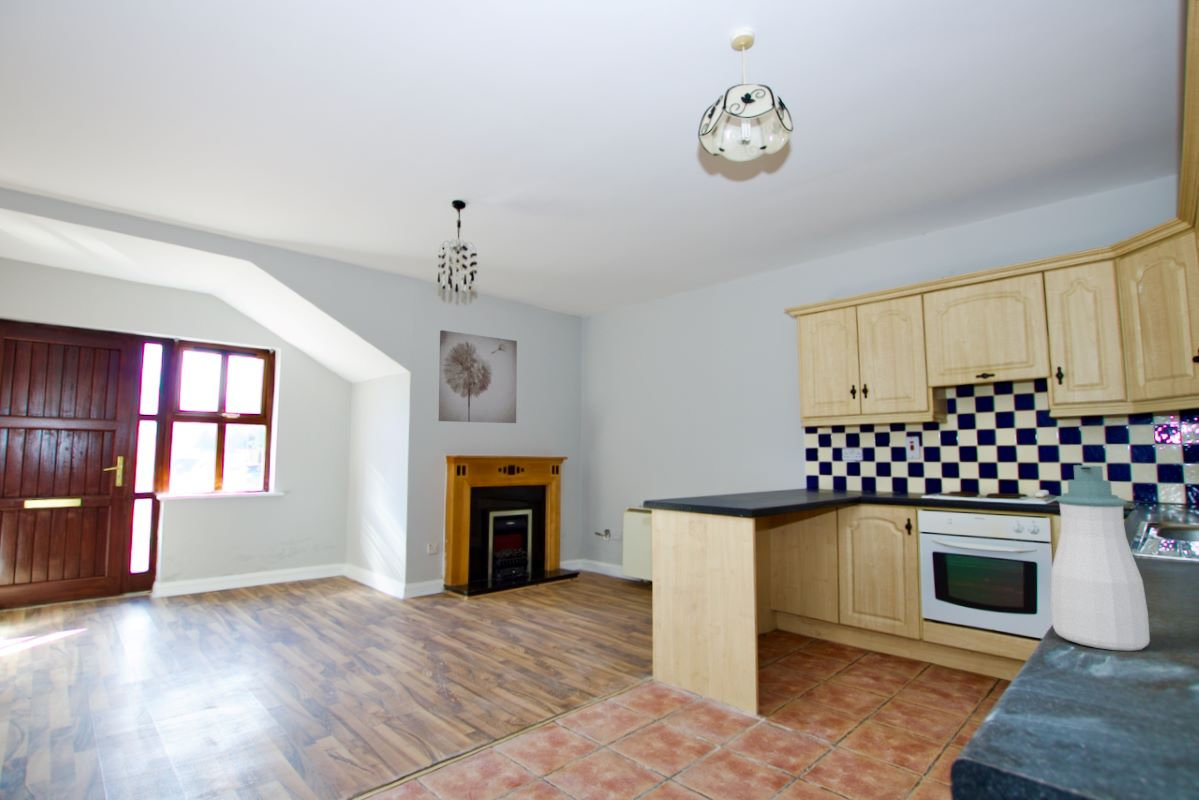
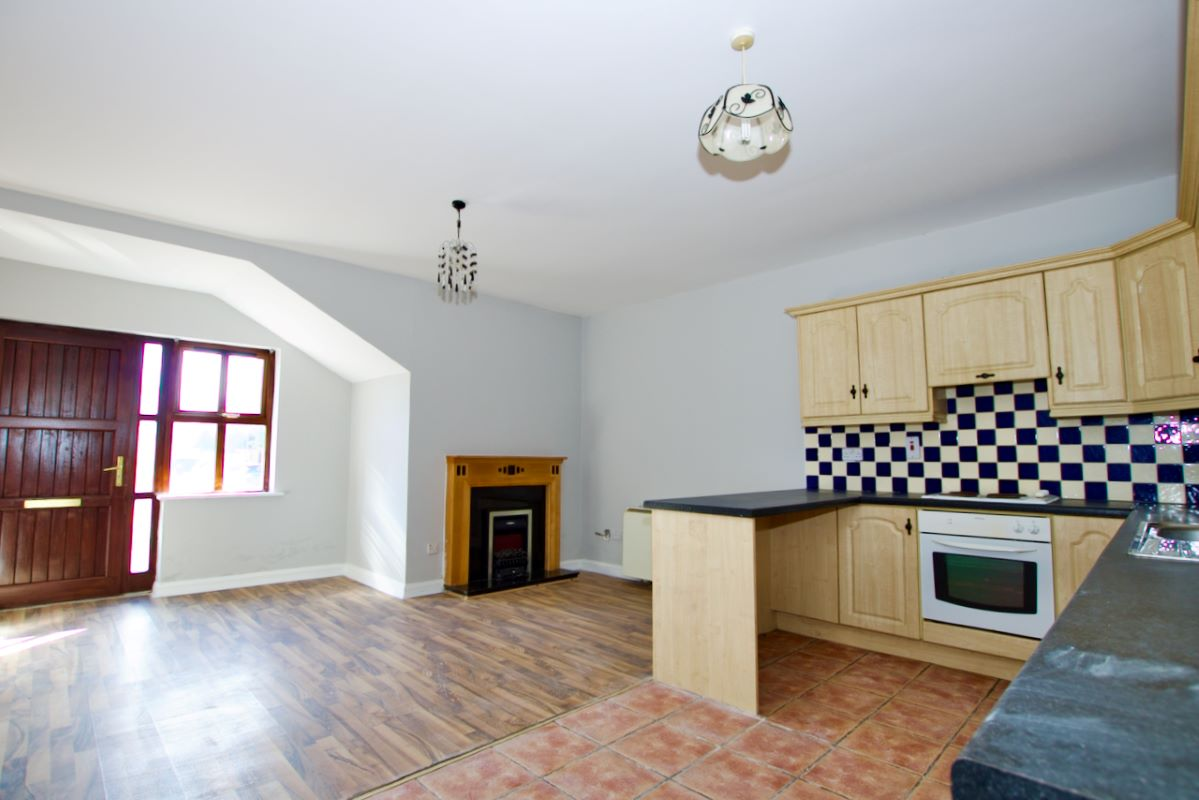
- wall art [438,329,518,424]
- soap bottle [1050,464,1151,652]
